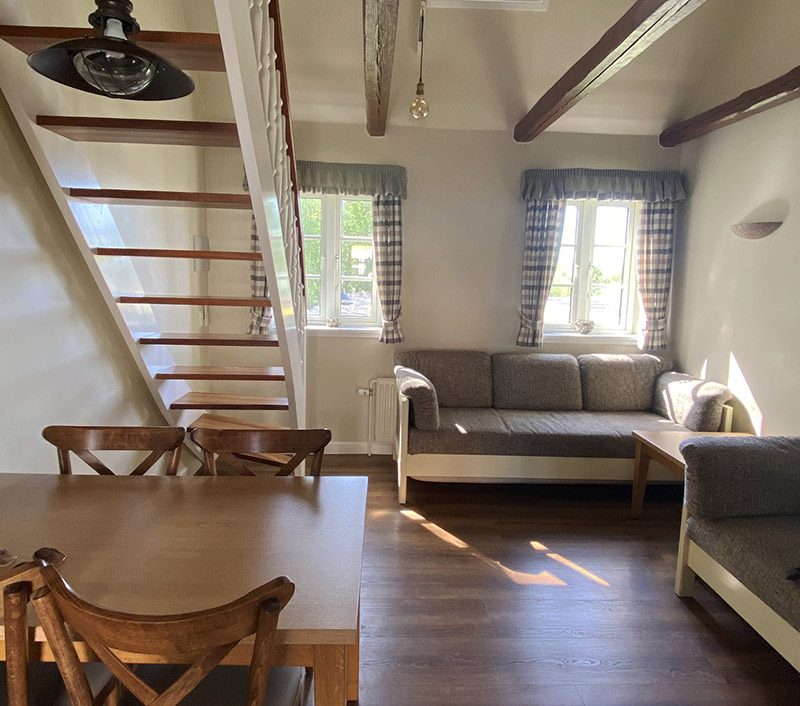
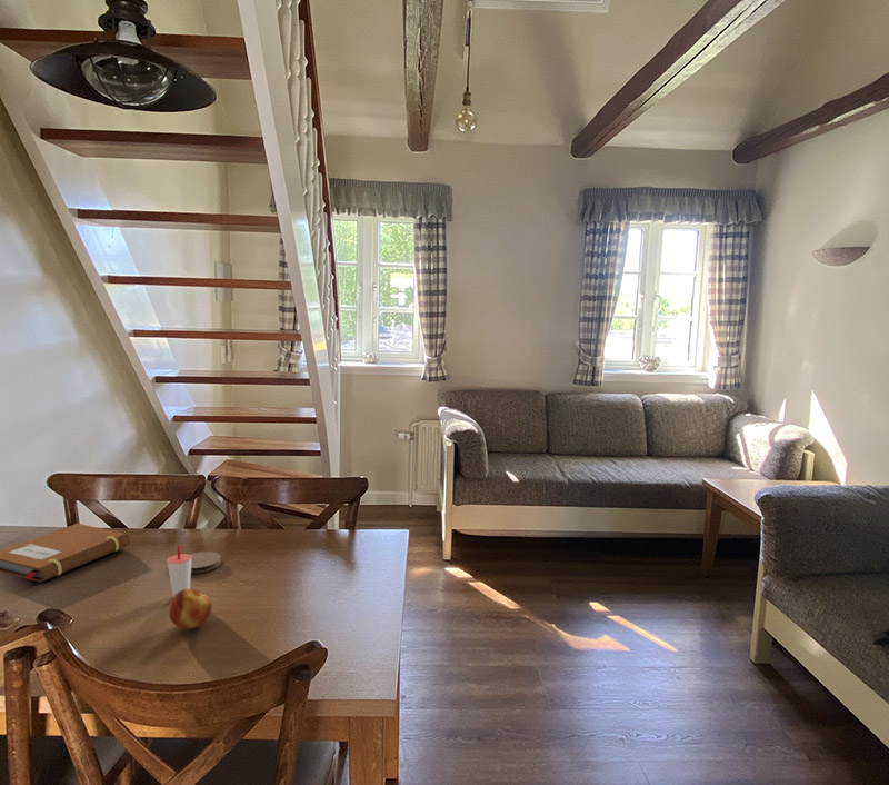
+ fruit [168,587,213,630]
+ cup [166,545,192,597]
+ coaster [190,550,222,574]
+ notebook [0,523,131,583]
